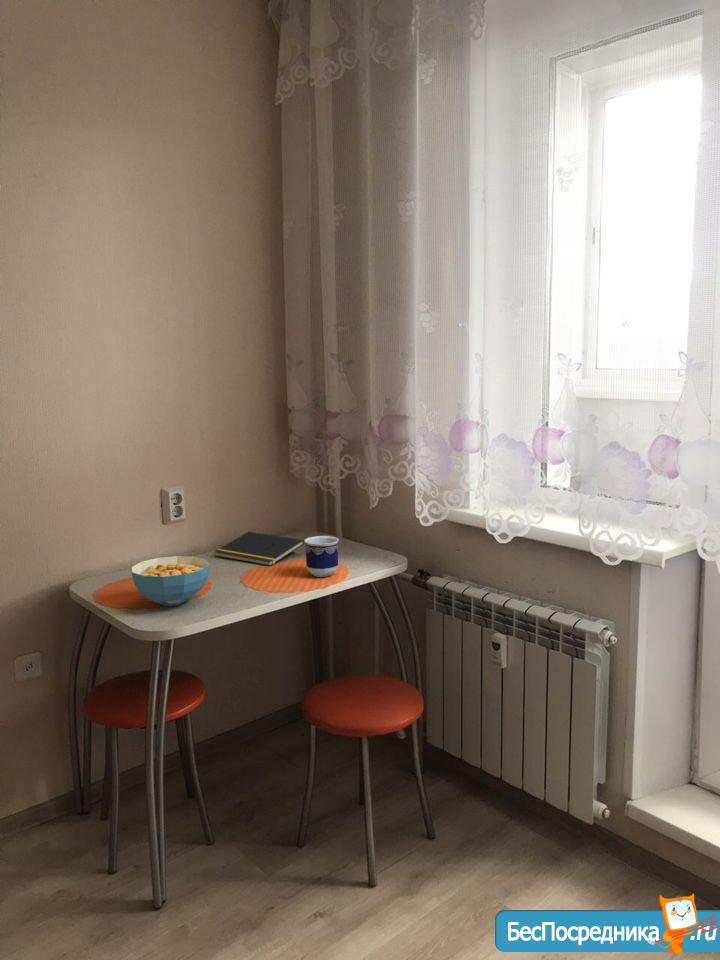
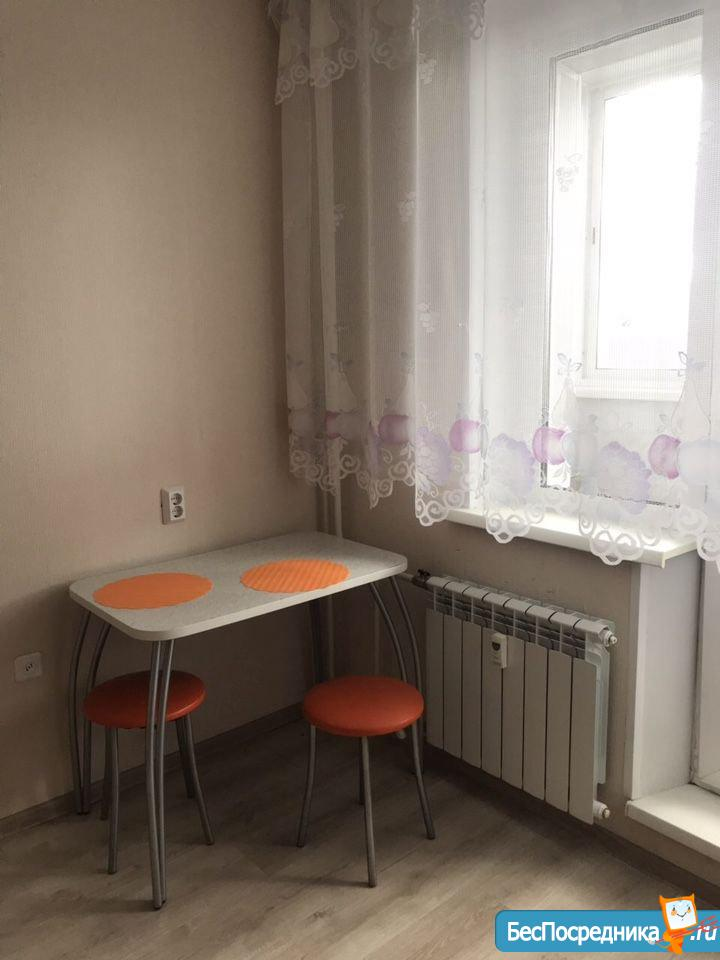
- notepad [214,531,305,567]
- cup [304,535,340,578]
- cereal bowl [130,555,211,607]
